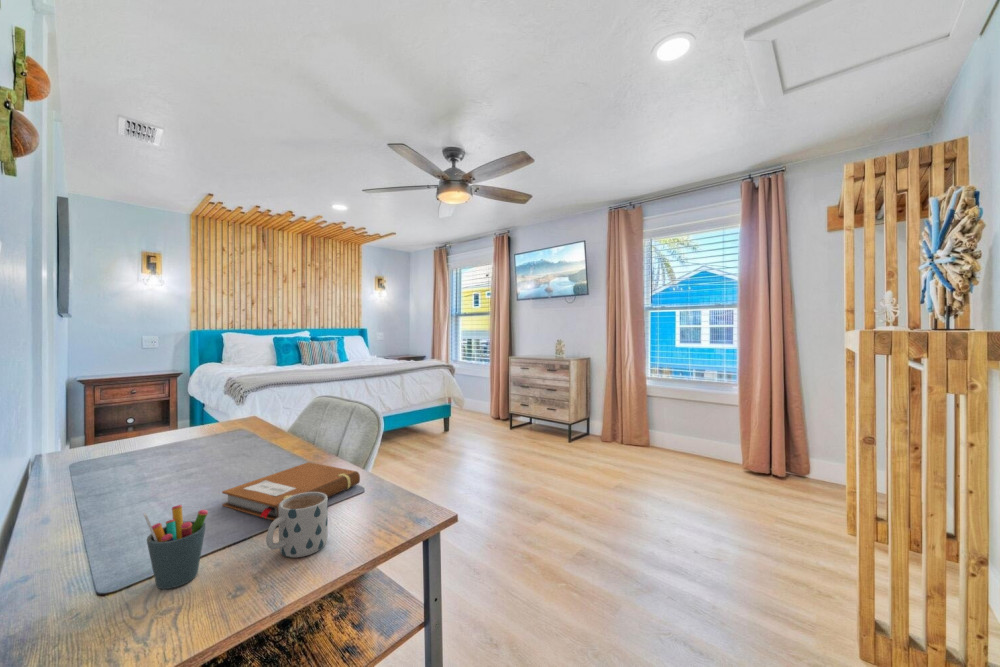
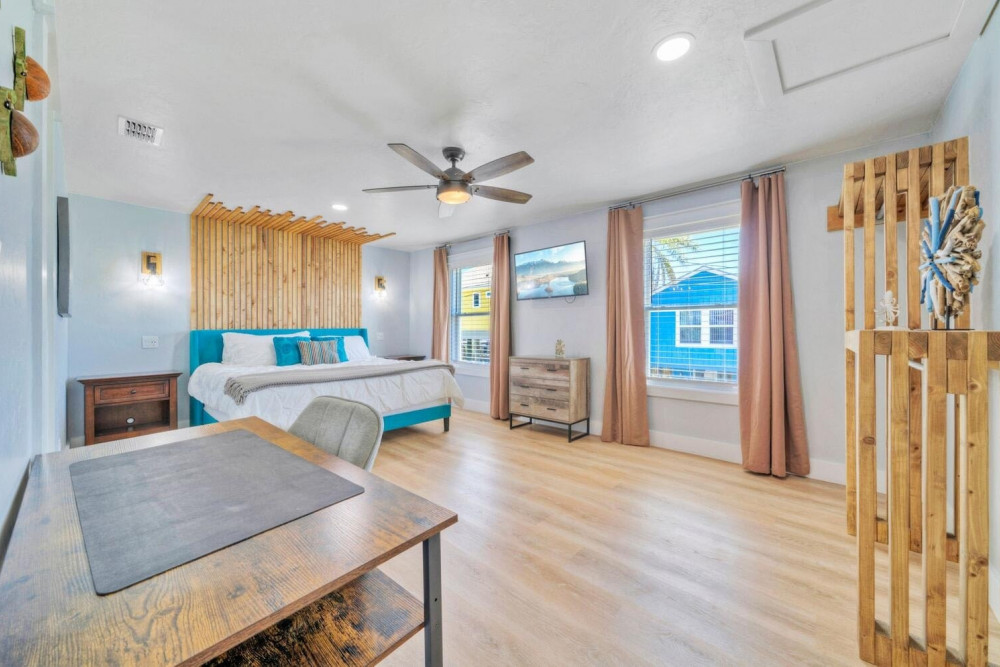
- notebook [221,461,361,521]
- mug [265,492,329,559]
- pen holder [143,504,209,590]
